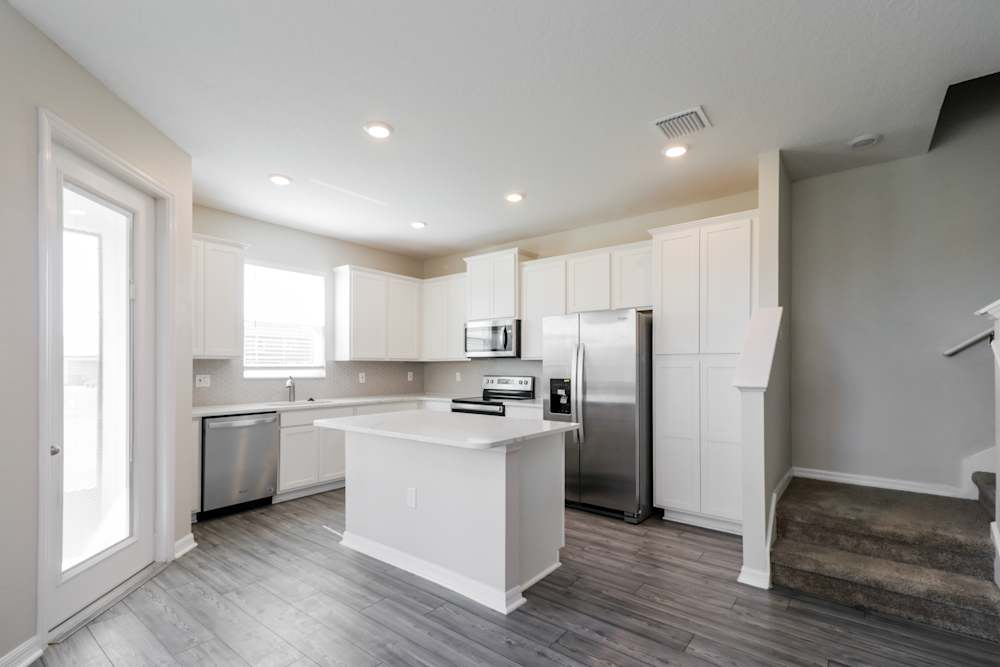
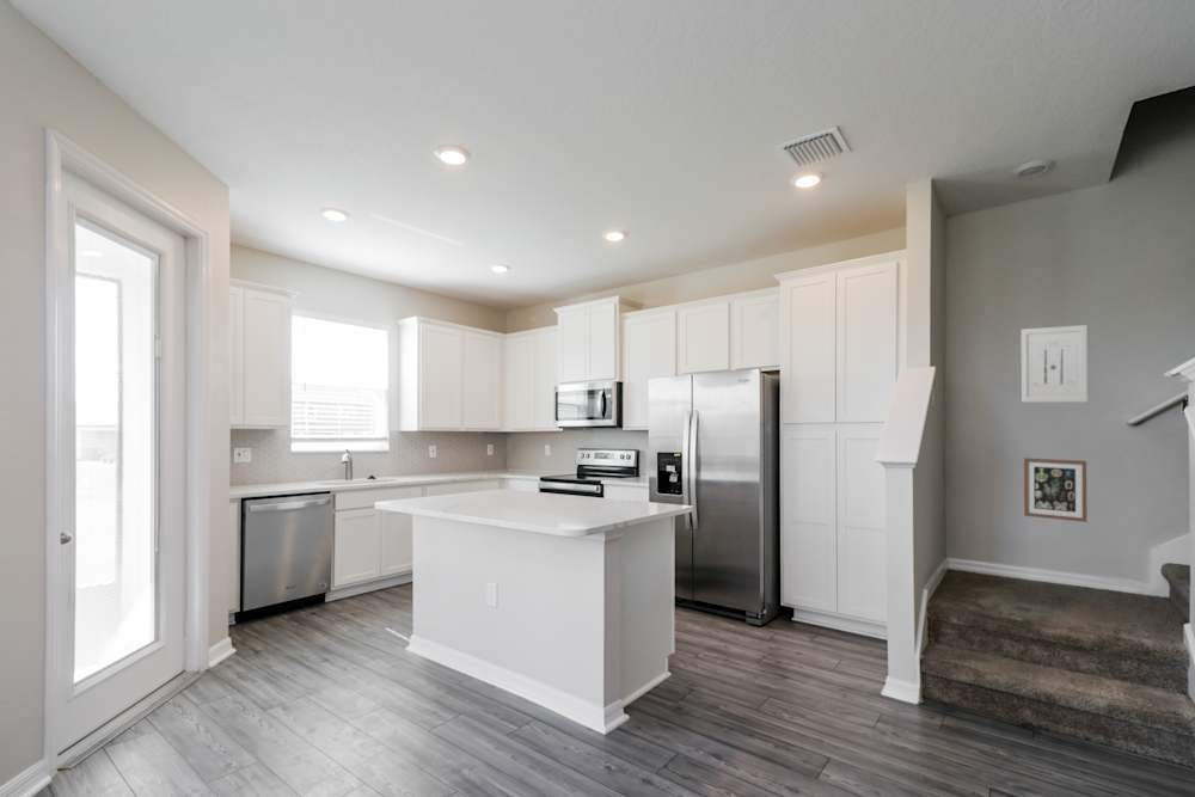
+ wall art [1023,456,1087,523]
+ wall art [1021,324,1089,403]
